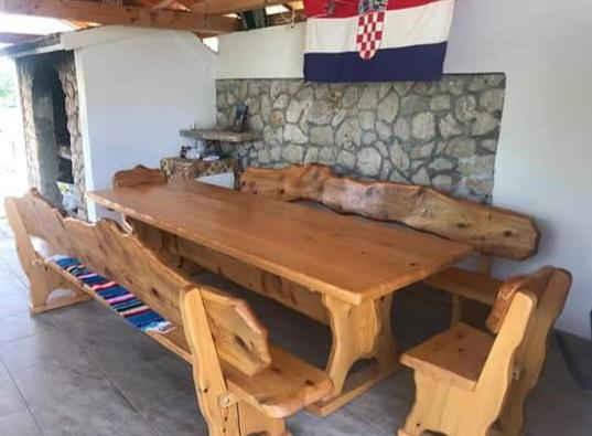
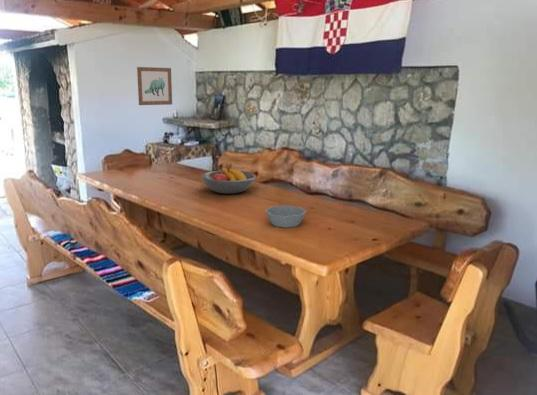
+ fruit bowl [200,167,257,195]
+ wall art [136,66,173,106]
+ bowl [264,204,308,229]
